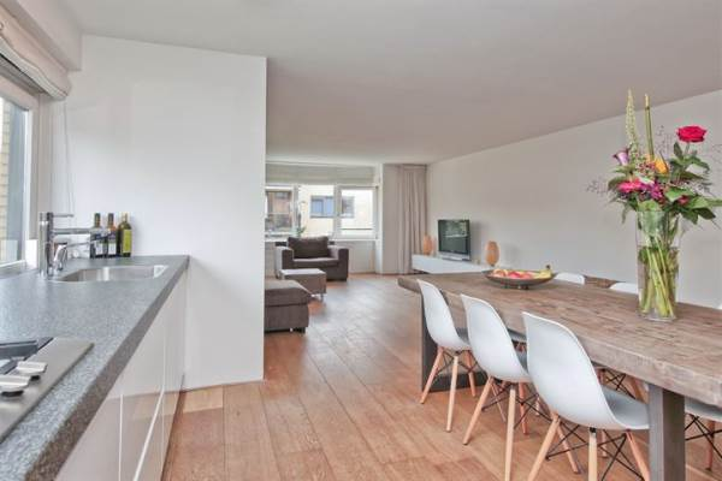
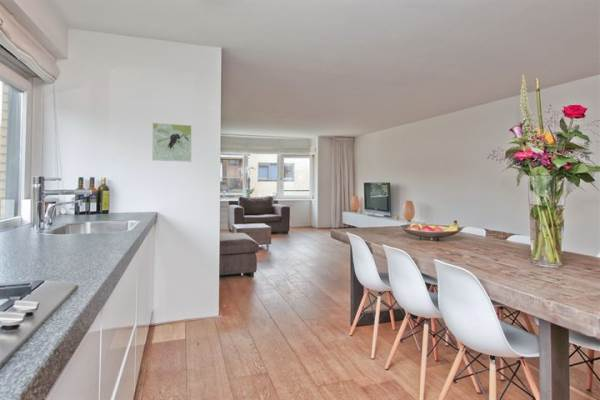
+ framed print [151,122,193,163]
